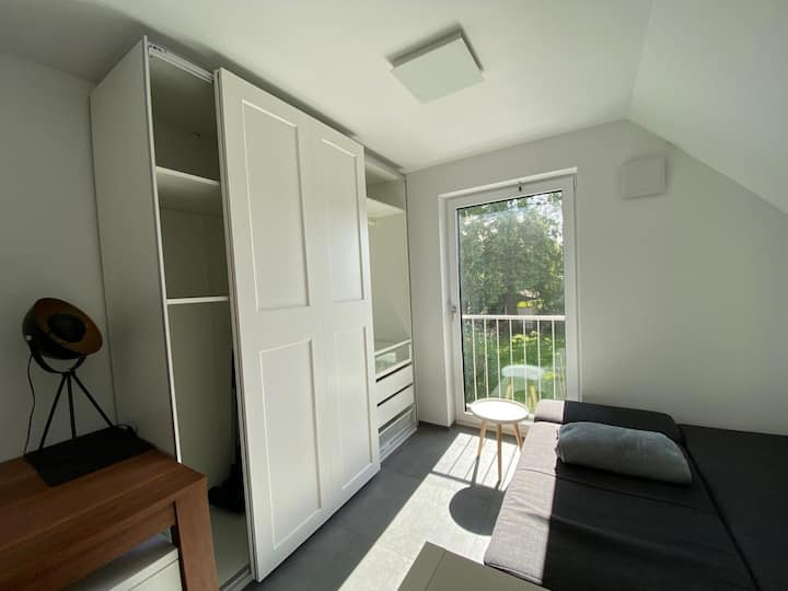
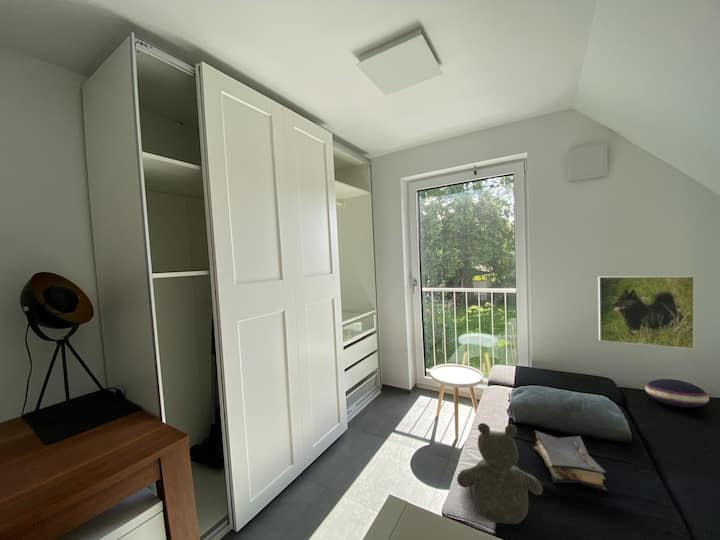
+ teddy bear [456,422,544,525]
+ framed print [597,275,695,350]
+ cushion [644,378,710,408]
+ book [533,430,608,492]
